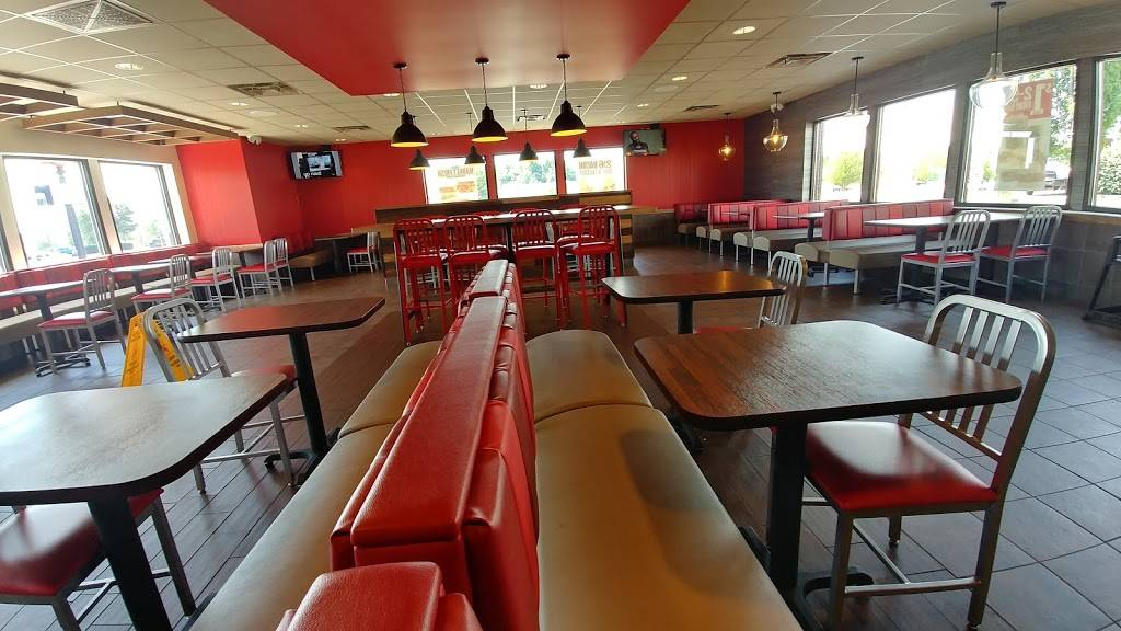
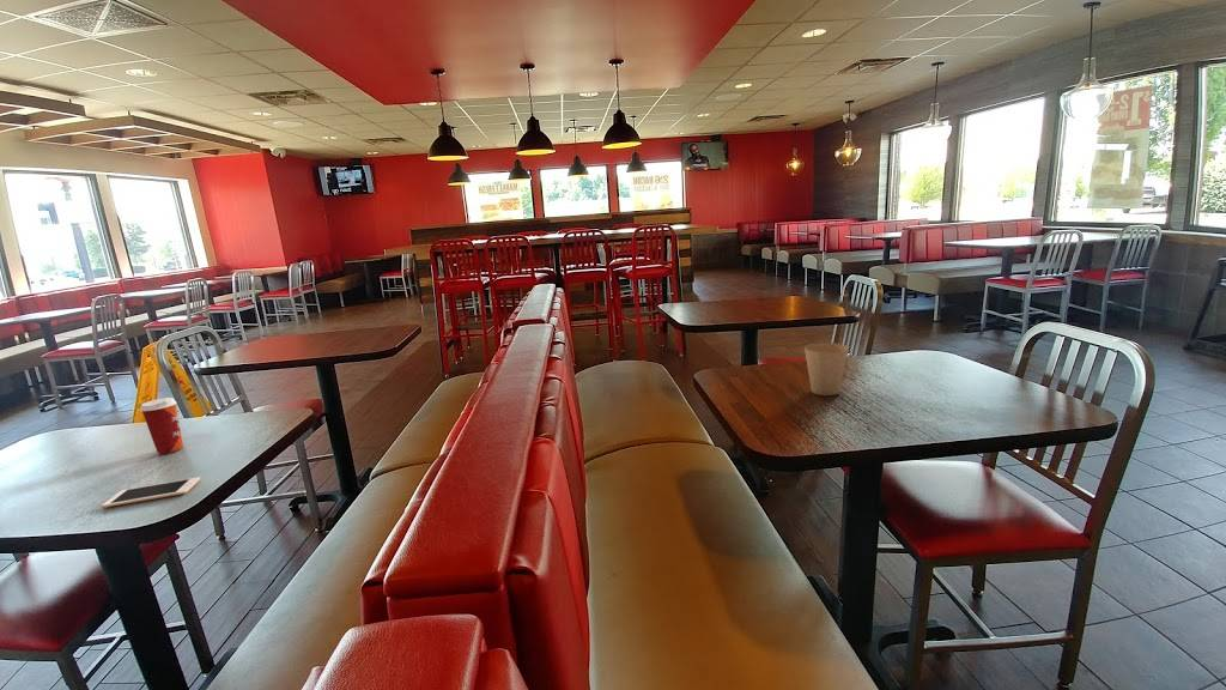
+ cell phone [101,476,201,509]
+ paper cup [803,341,849,397]
+ paper cup [139,397,184,455]
